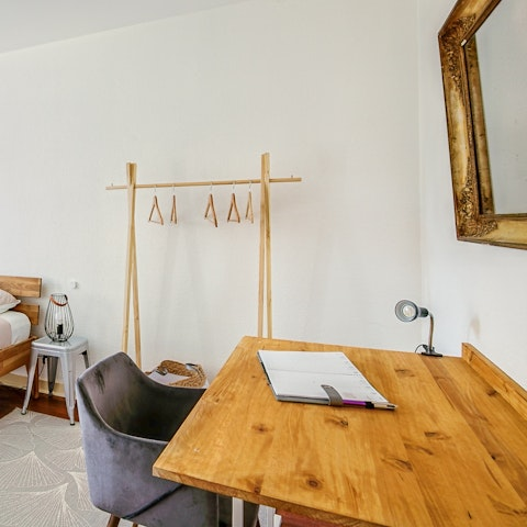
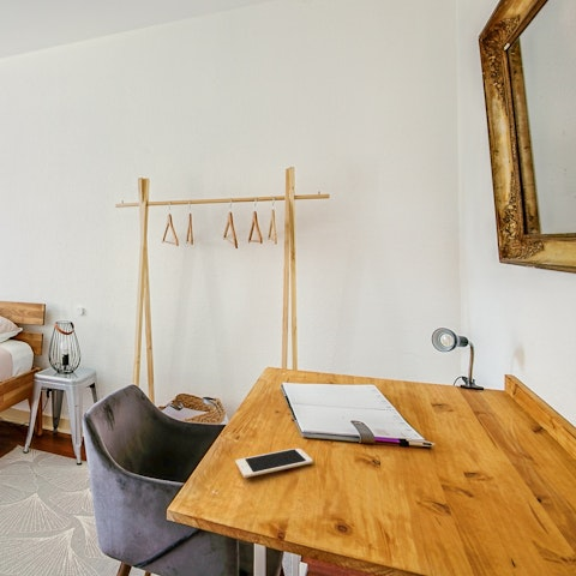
+ cell phone [235,448,314,479]
